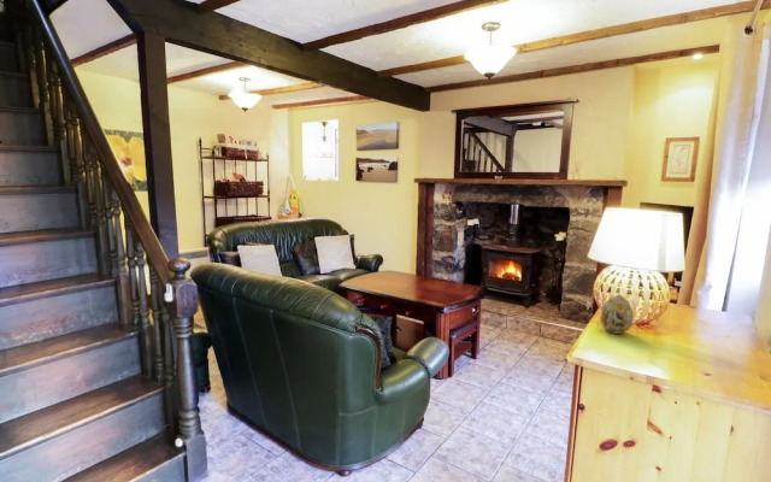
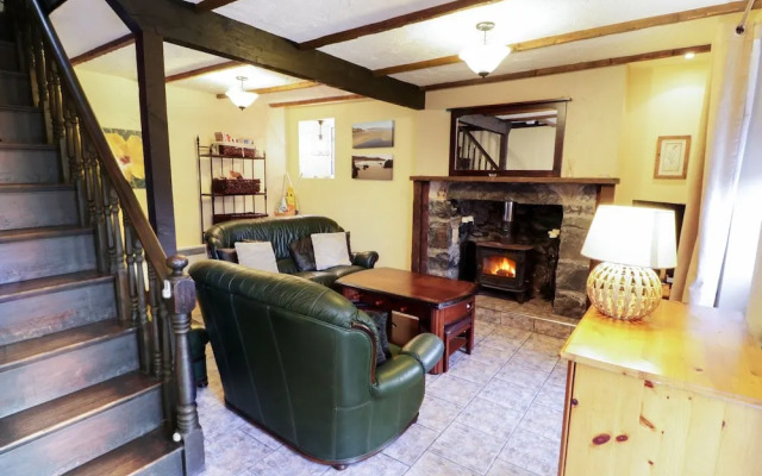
- decorative egg [600,294,634,335]
